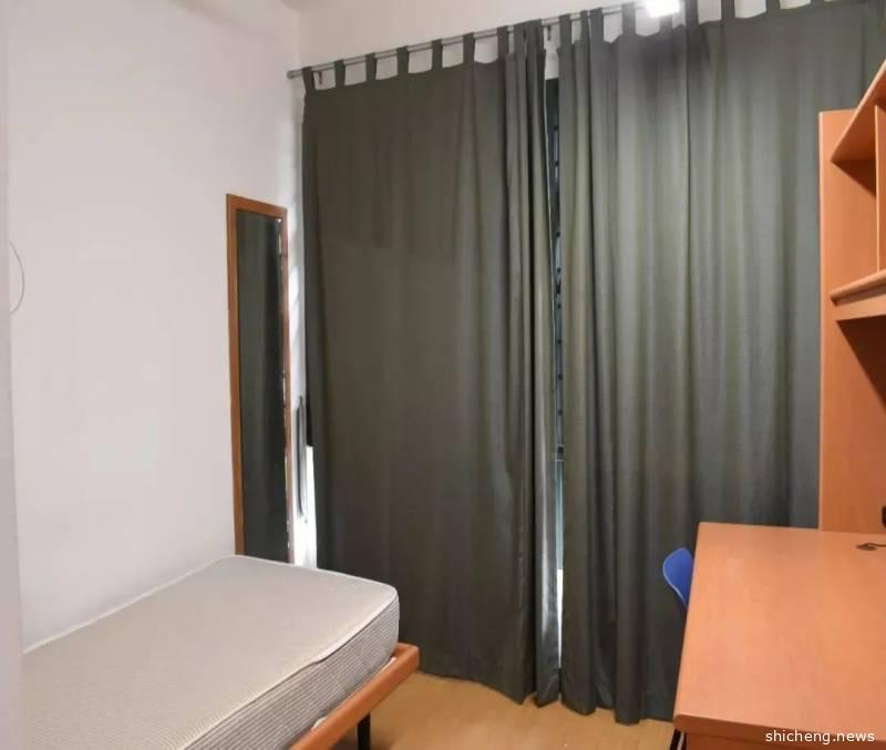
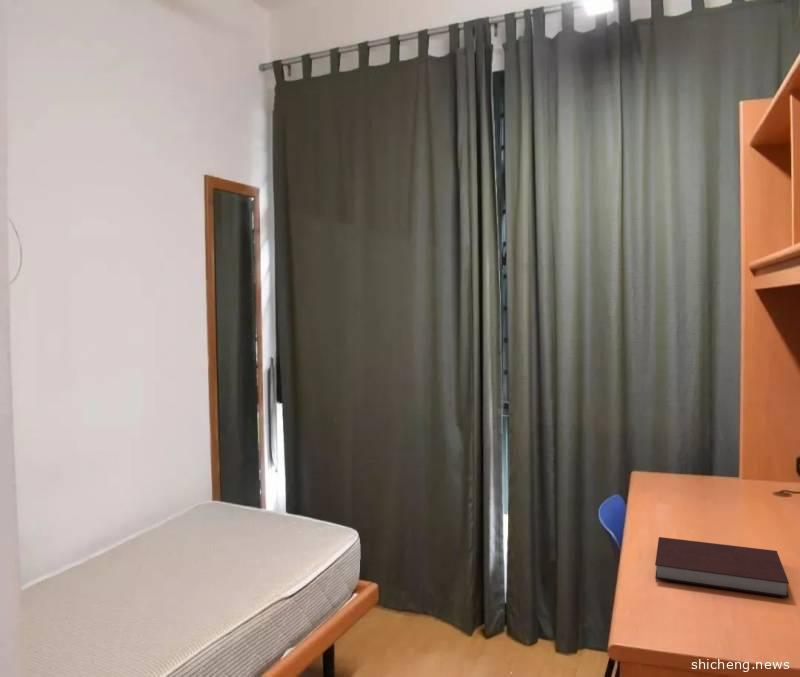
+ notebook [654,536,790,599]
